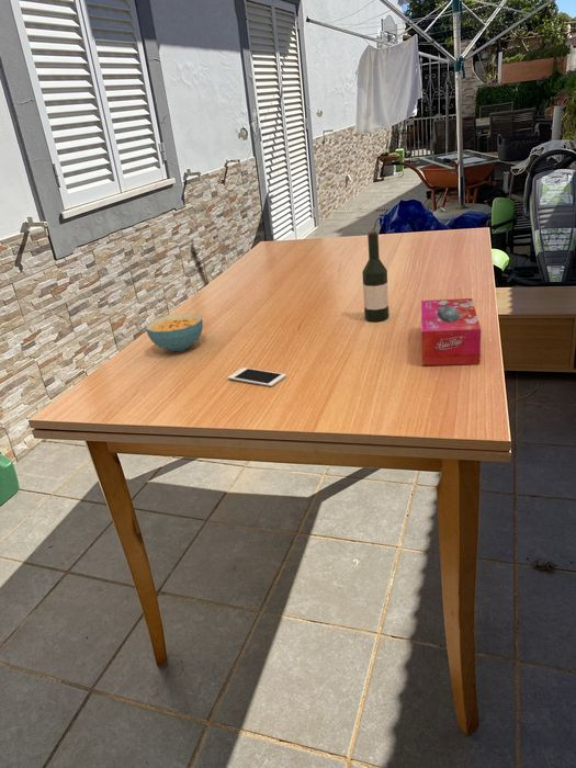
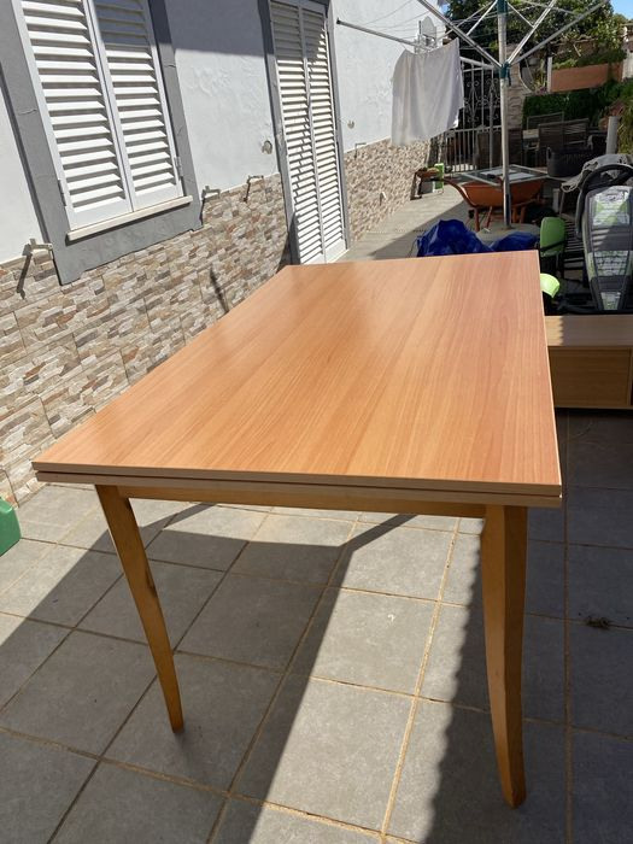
- cell phone [227,366,287,387]
- tissue box [420,297,482,366]
- wine bottle [361,229,389,323]
- cereal bowl [145,313,204,352]
